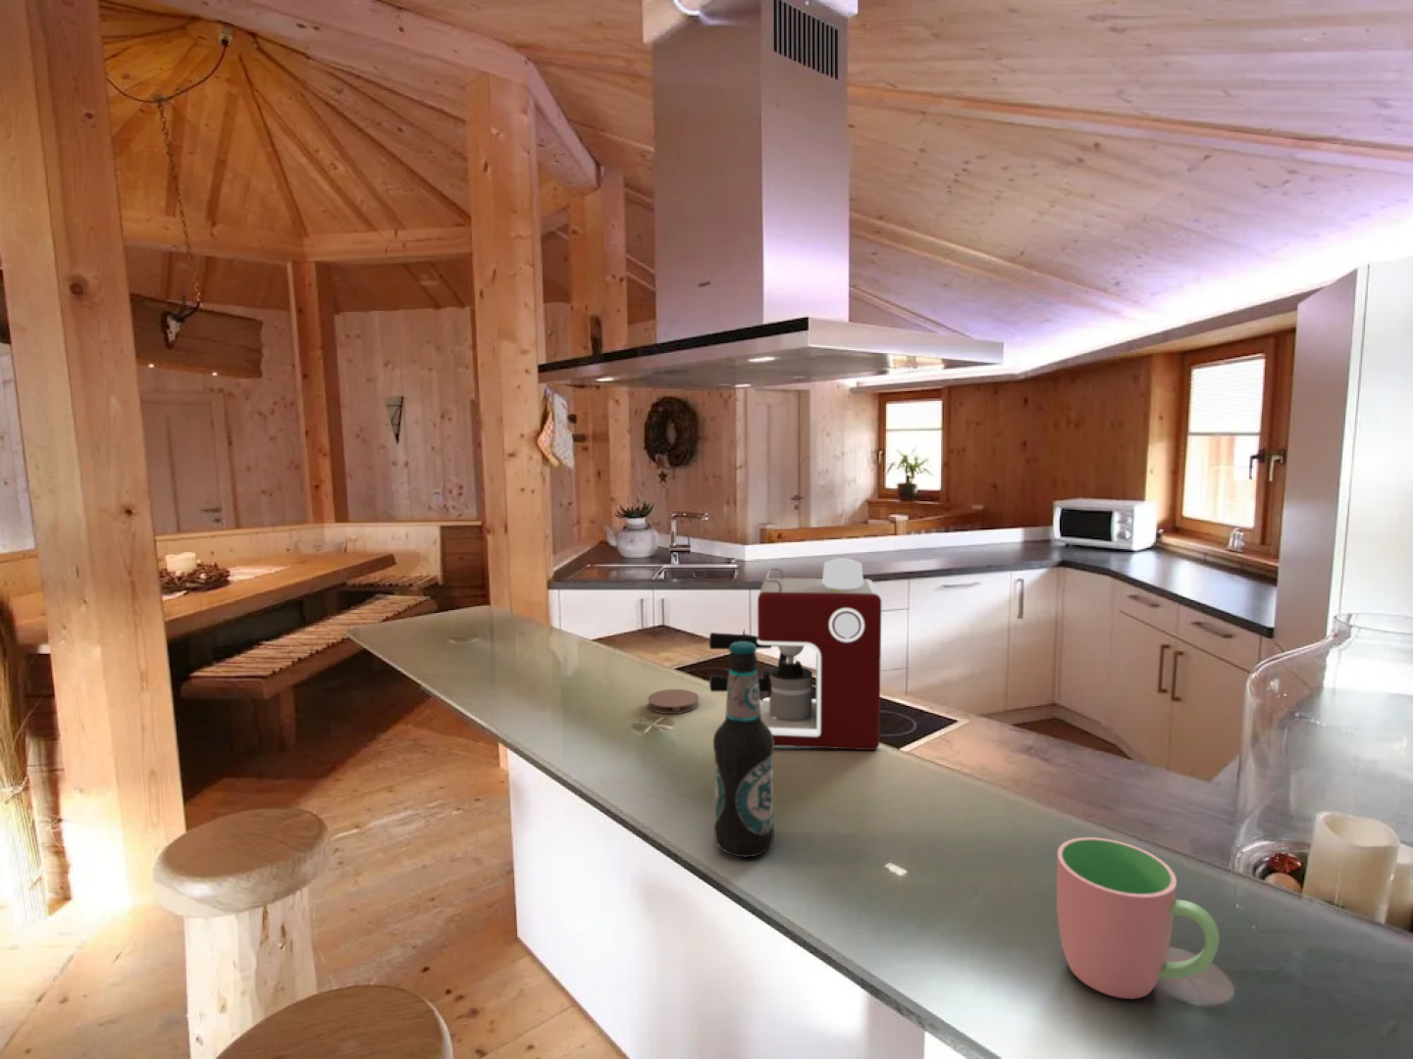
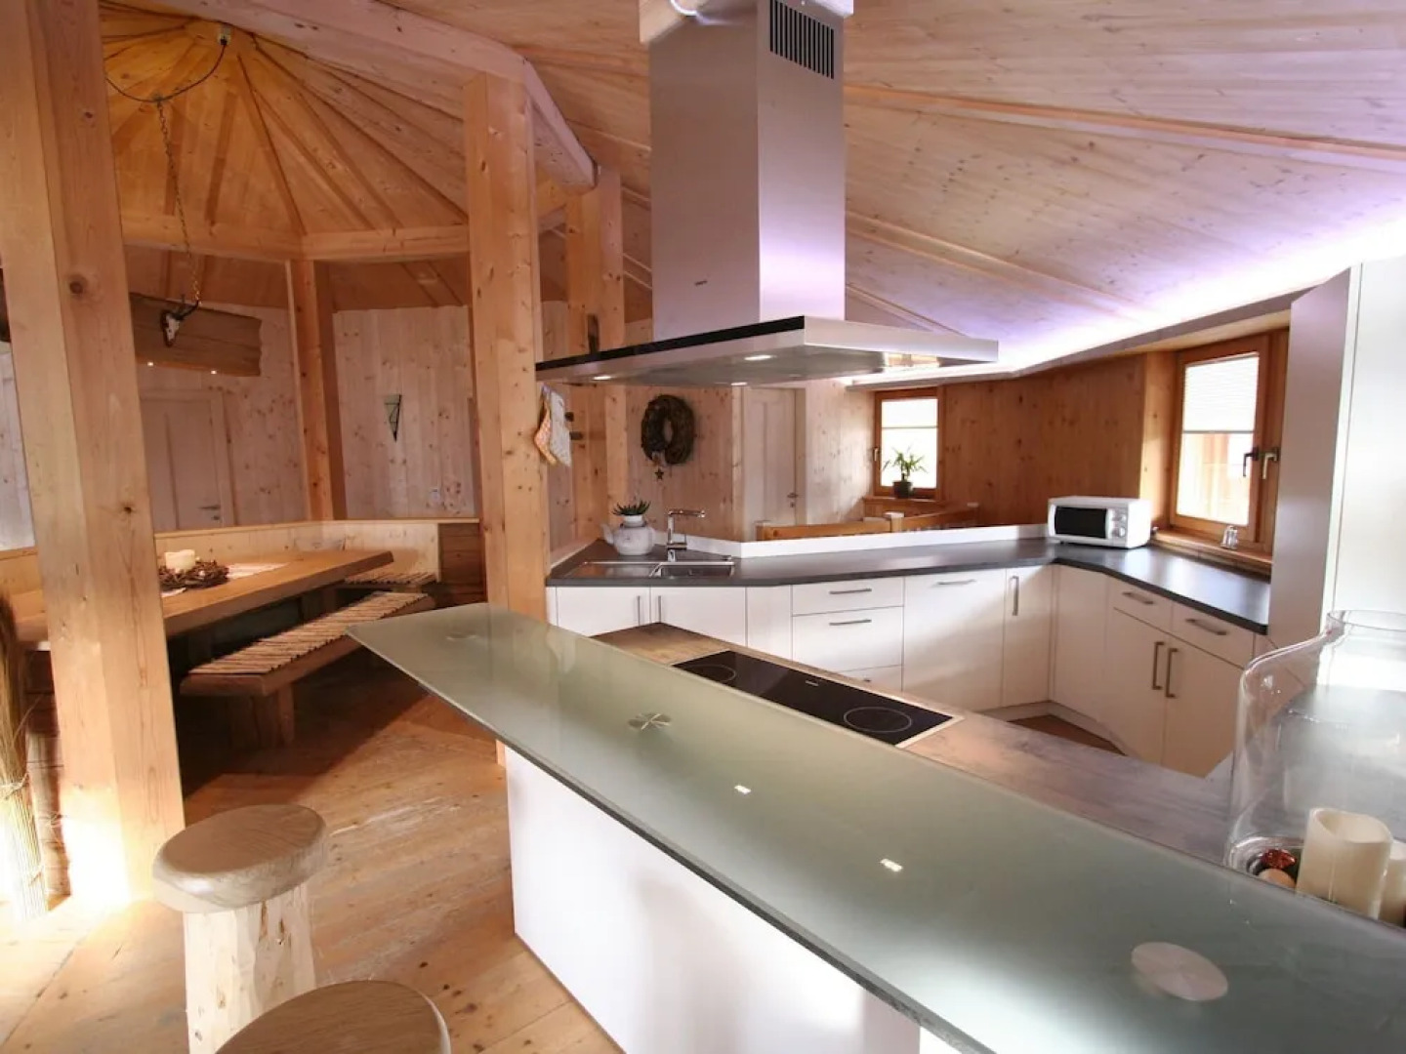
- coaster [646,689,701,715]
- bottle [712,641,775,858]
- cup [1056,837,1221,1000]
- coffee maker [708,557,882,751]
